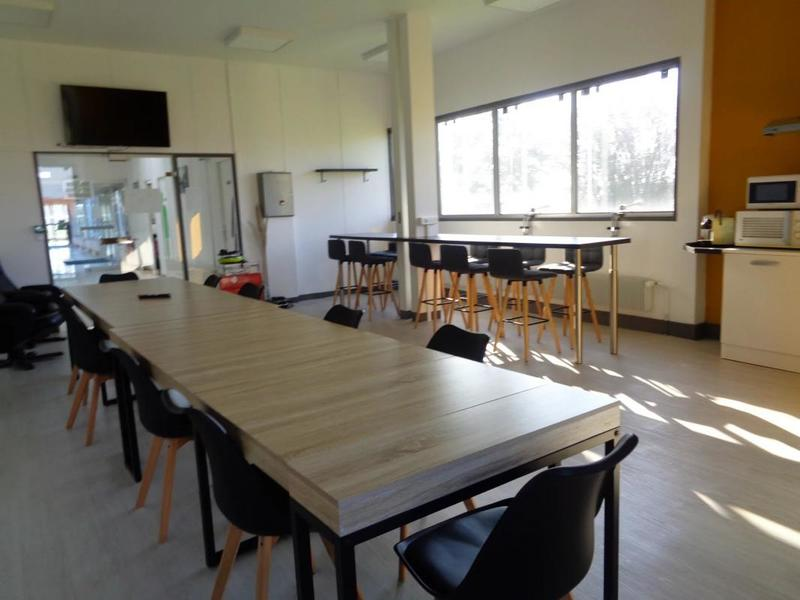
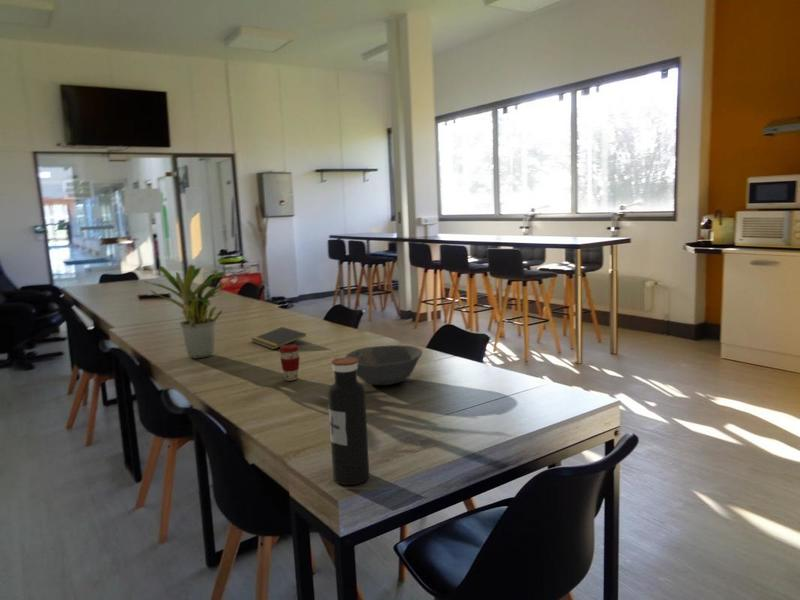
+ bowl [343,344,423,386]
+ potted plant [143,264,237,359]
+ coffee cup [278,343,301,382]
+ water bottle [327,357,370,486]
+ notepad [251,326,307,350]
